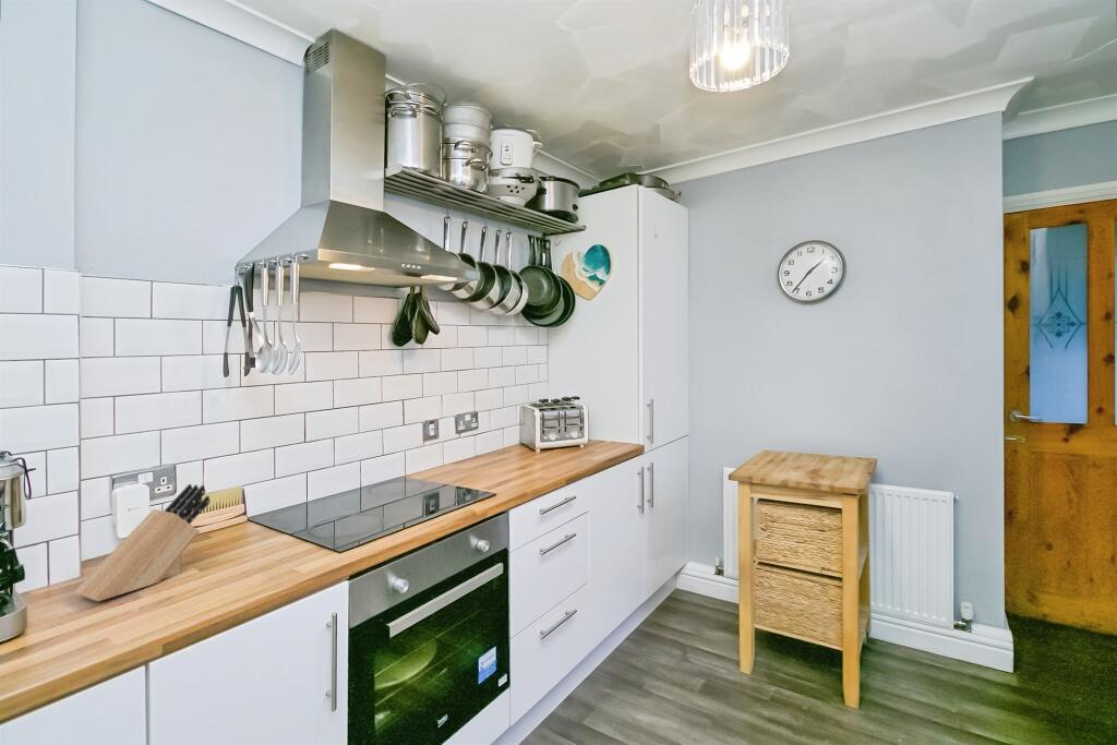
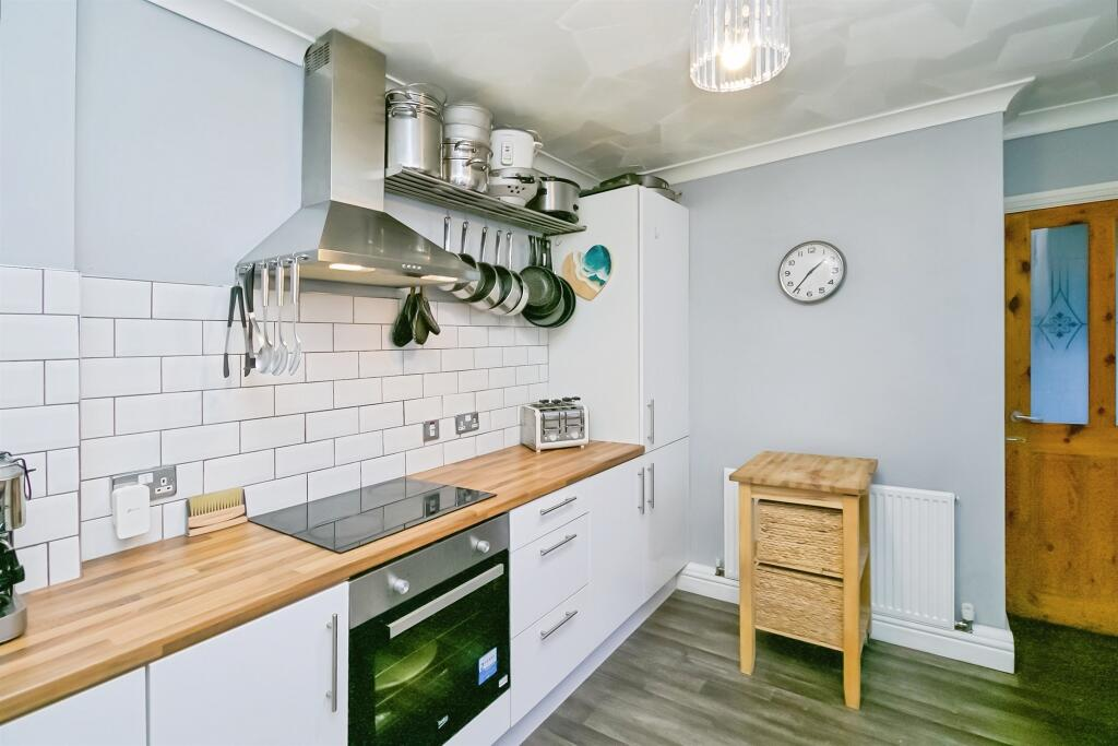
- knife block [73,483,211,602]
